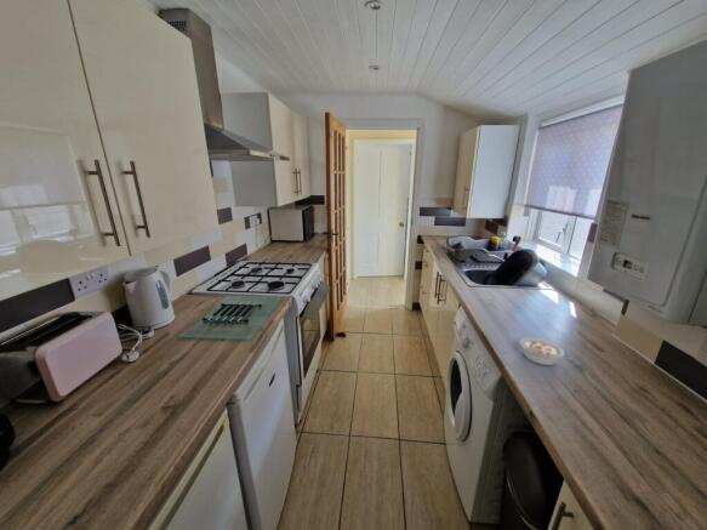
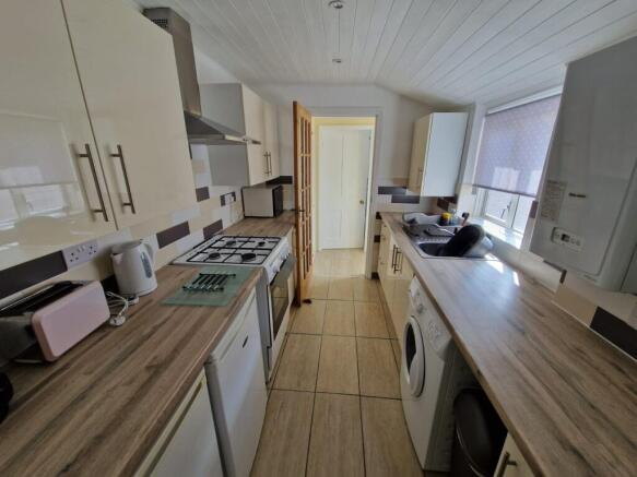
- legume [518,336,572,366]
